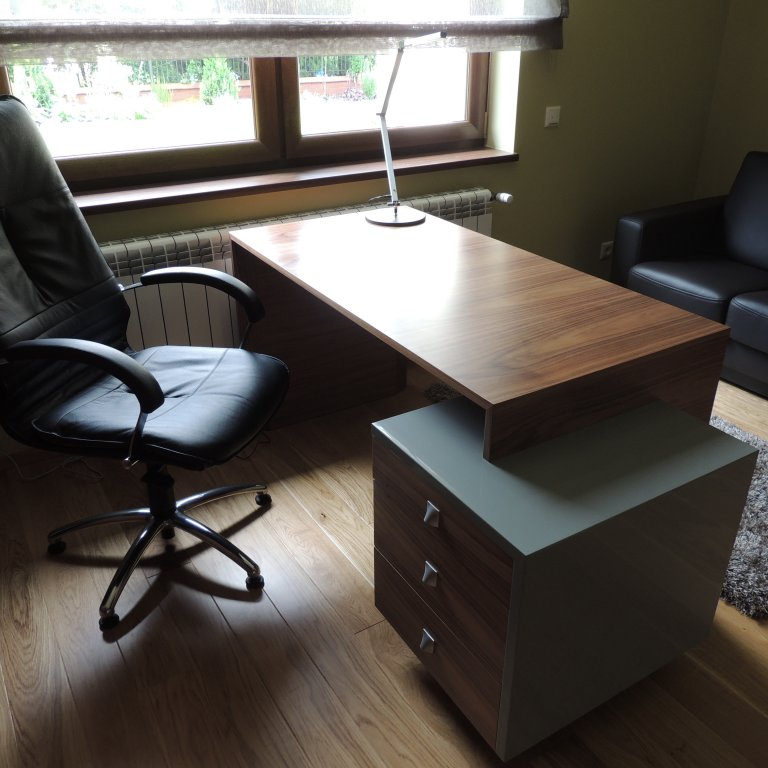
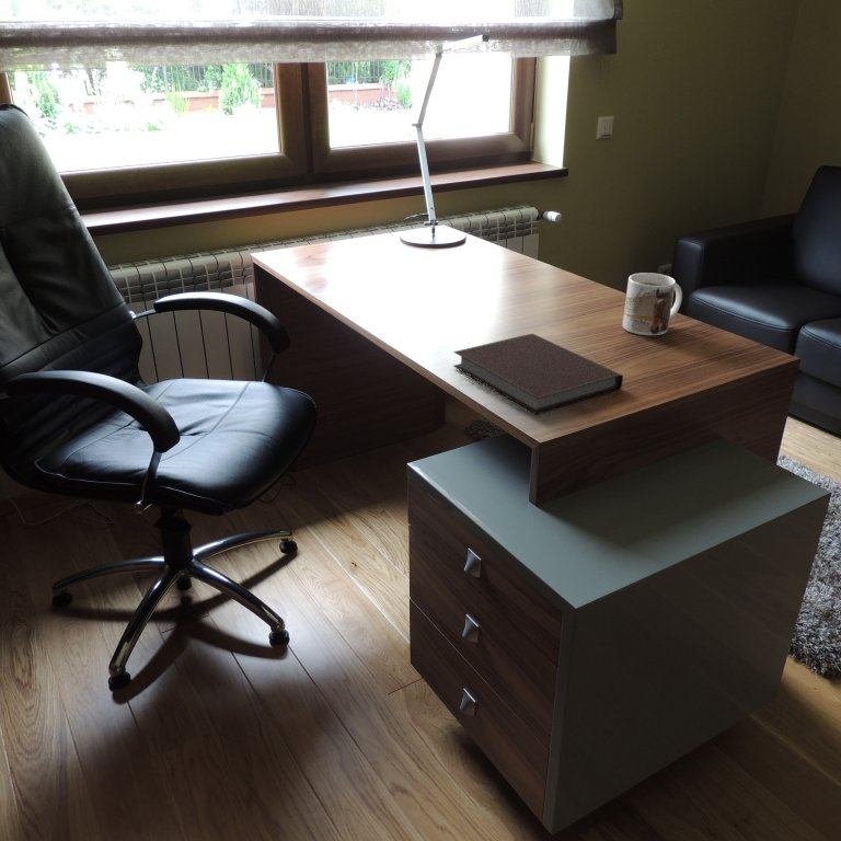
+ mug [621,272,683,336]
+ notebook [452,333,624,415]
